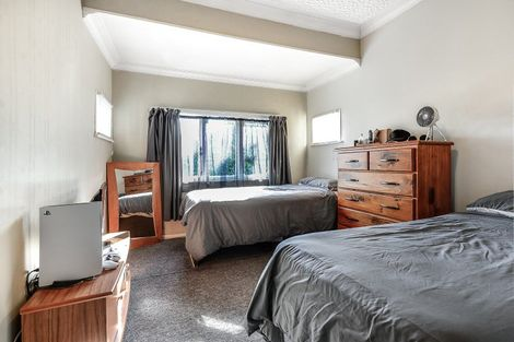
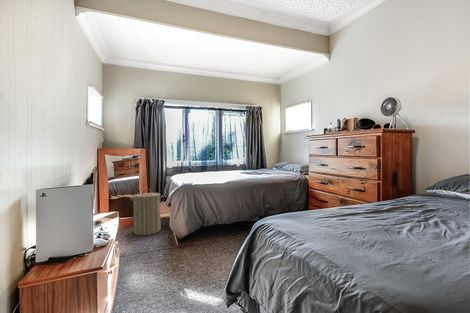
+ laundry hamper [129,188,164,236]
